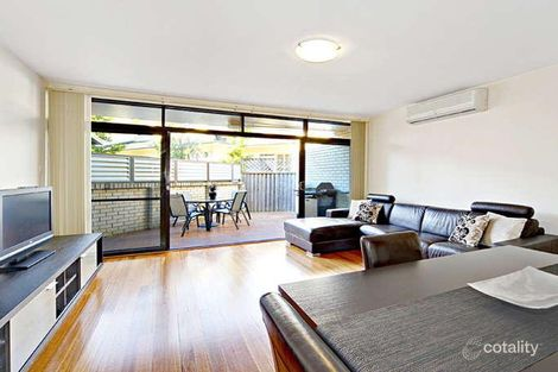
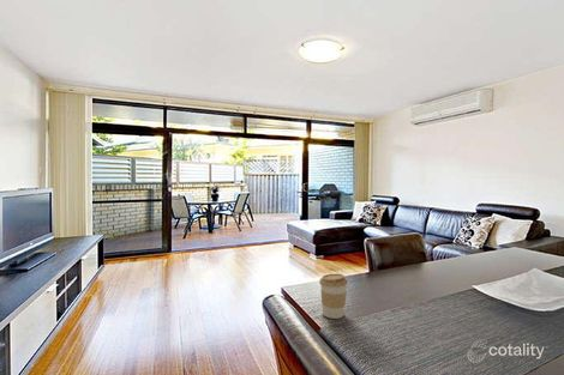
+ coffee cup [318,272,349,320]
